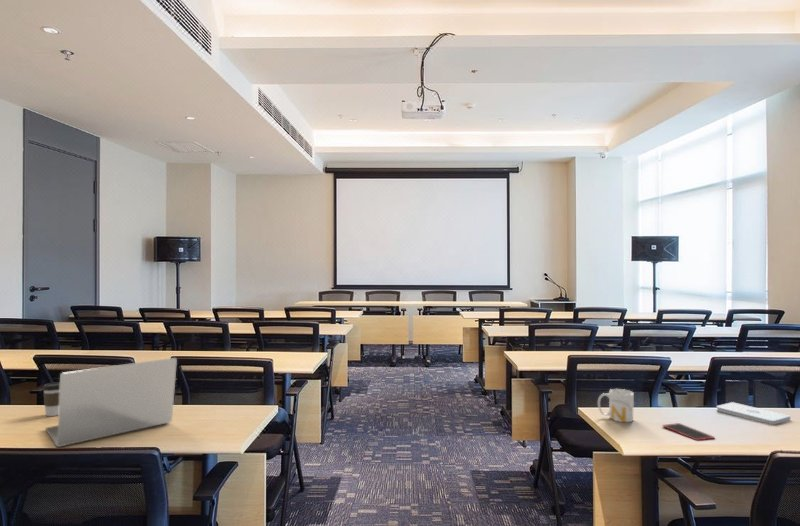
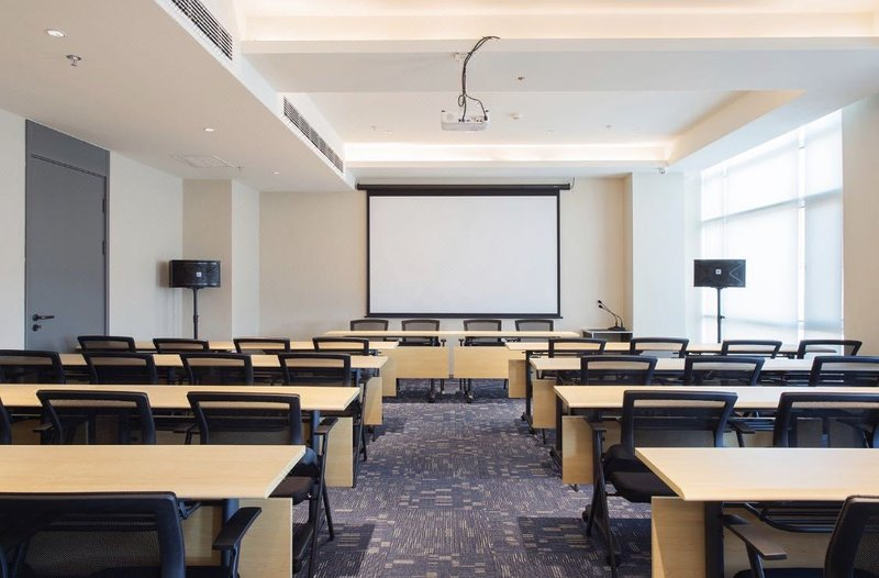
- laptop [45,357,178,448]
- mug [597,388,635,423]
- smartphone [661,422,716,442]
- coffee cup [42,381,60,417]
- notepad [716,401,791,425]
